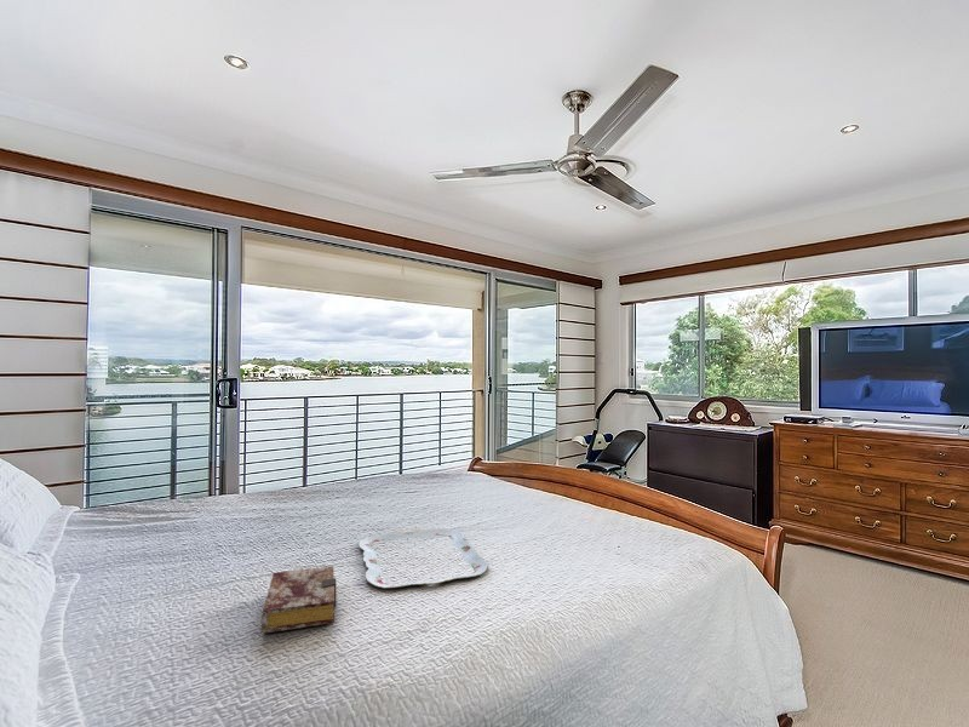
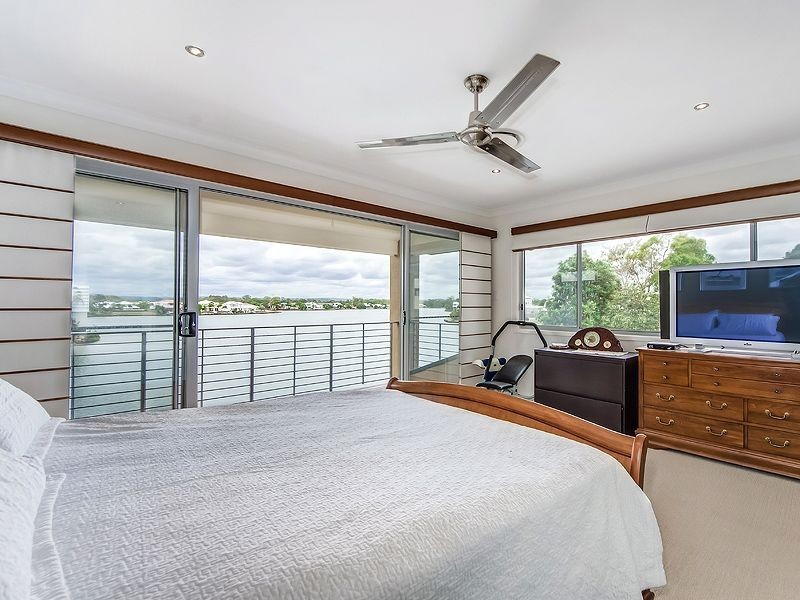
- book [260,565,337,635]
- serving tray [357,527,488,589]
